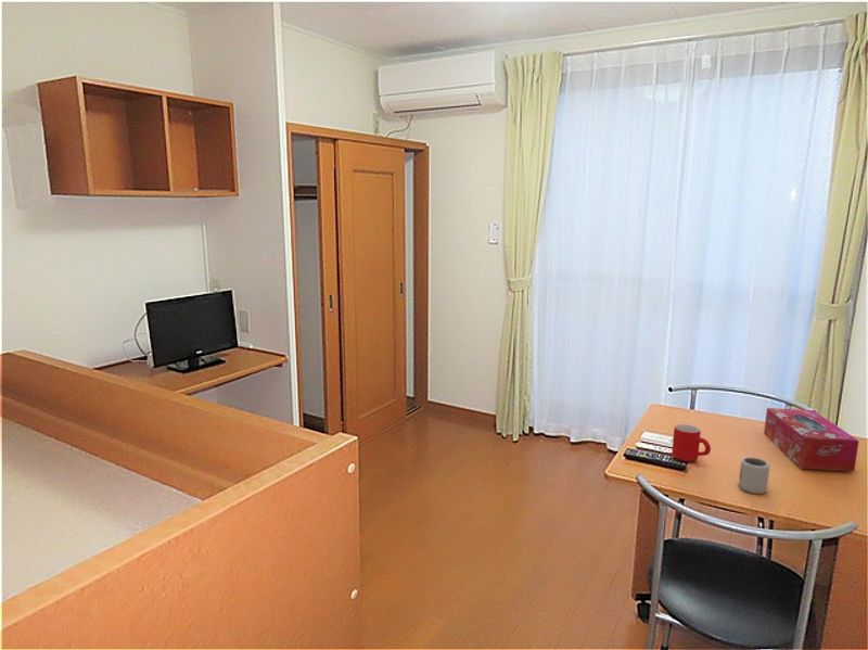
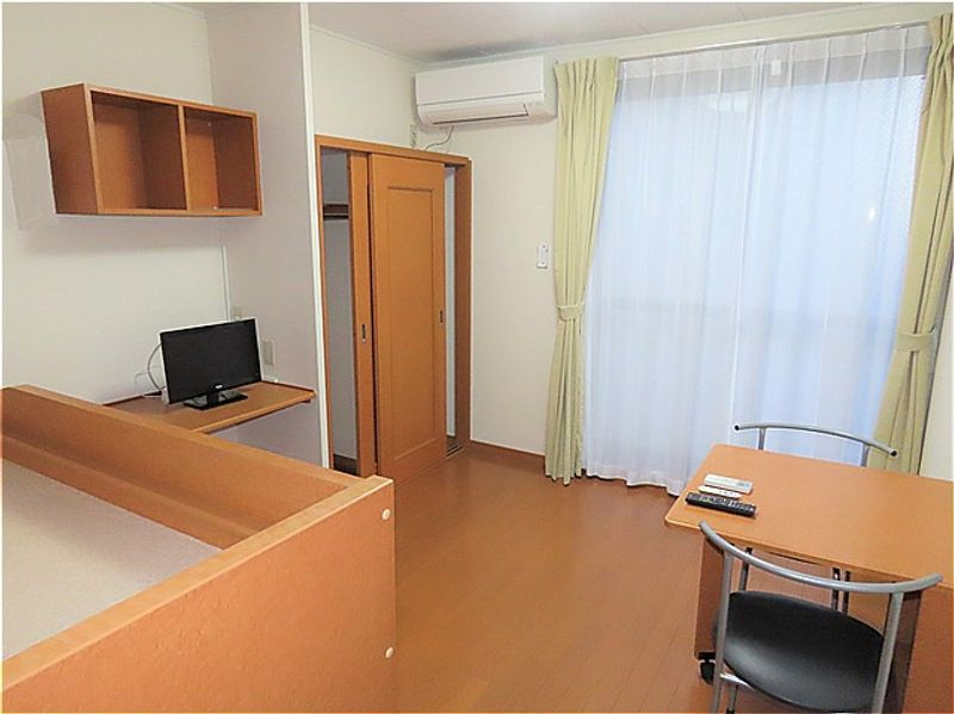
- mug [671,423,712,462]
- cup [738,456,770,495]
- tissue box [763,407,860,472]
